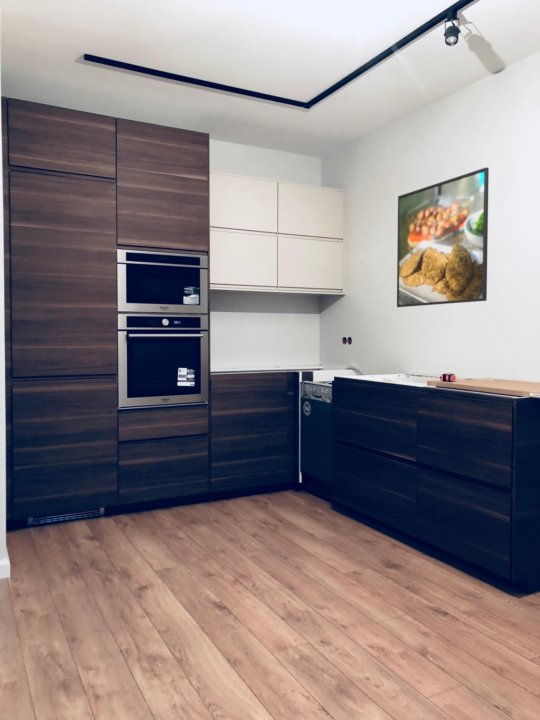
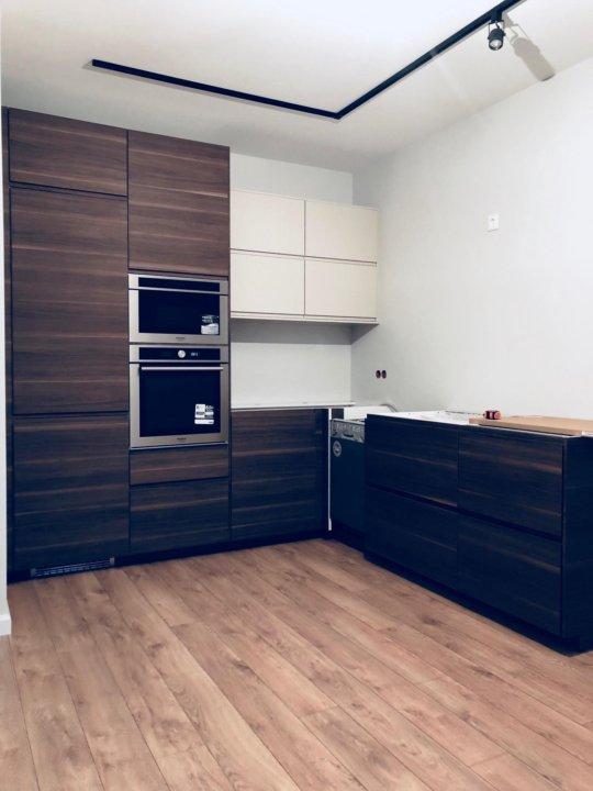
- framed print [396,166,490,308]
